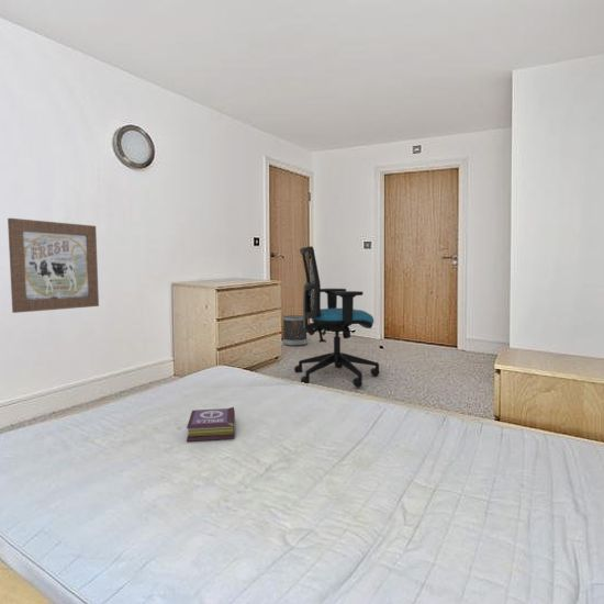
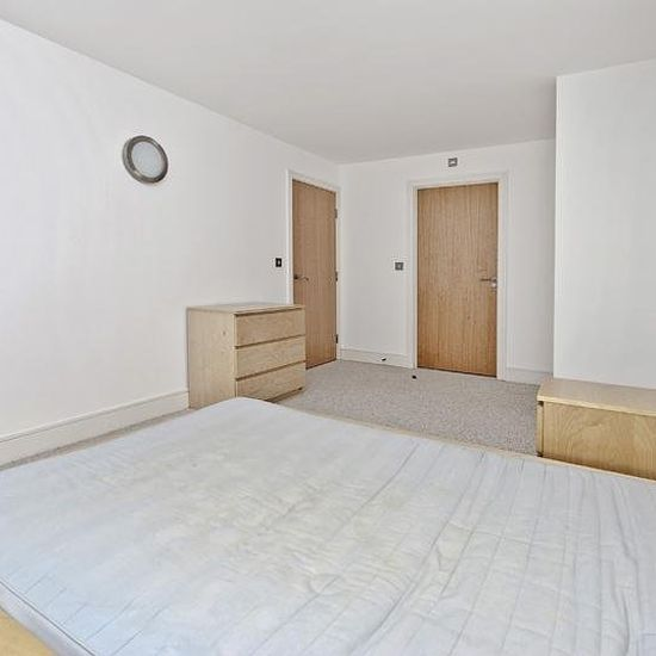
- office chair [293,245,380,389]
- book [186,406,236,443]
- wall art [7,217,100,314]
- wastebasket [282,314,309,347]
